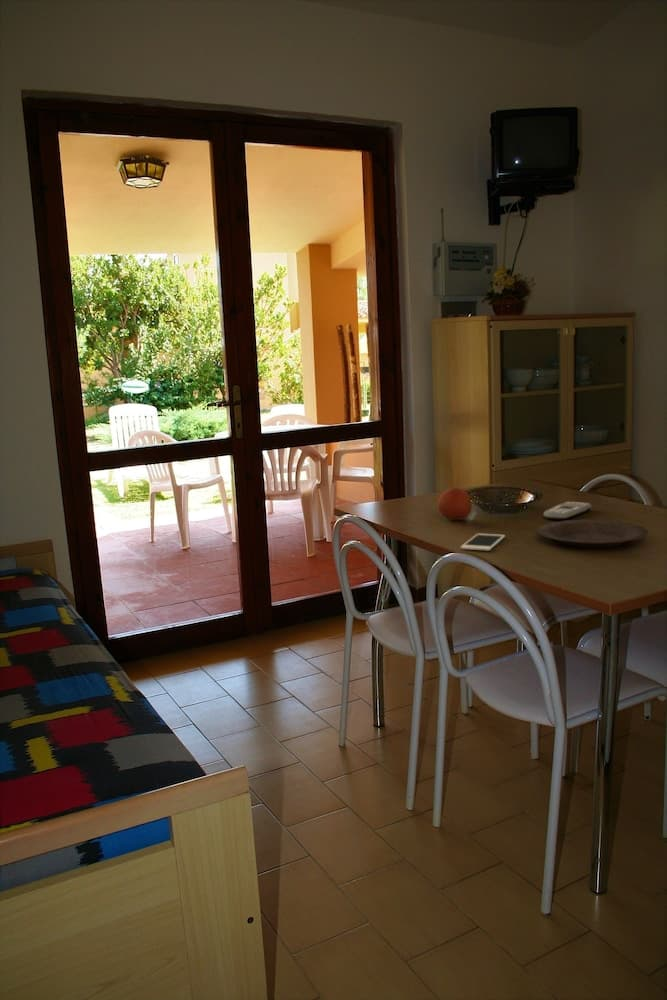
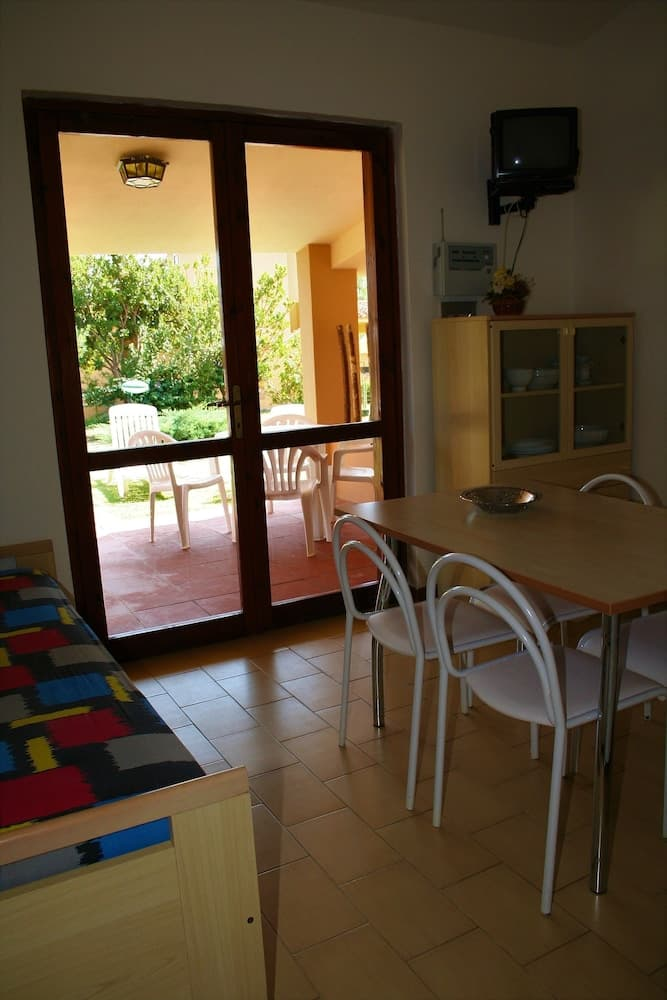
- remote control [543,501,593,520]
- fruit [437,486,473,521]
- plate [536,519,649,548]
- cell phone [460,533,506,552]
